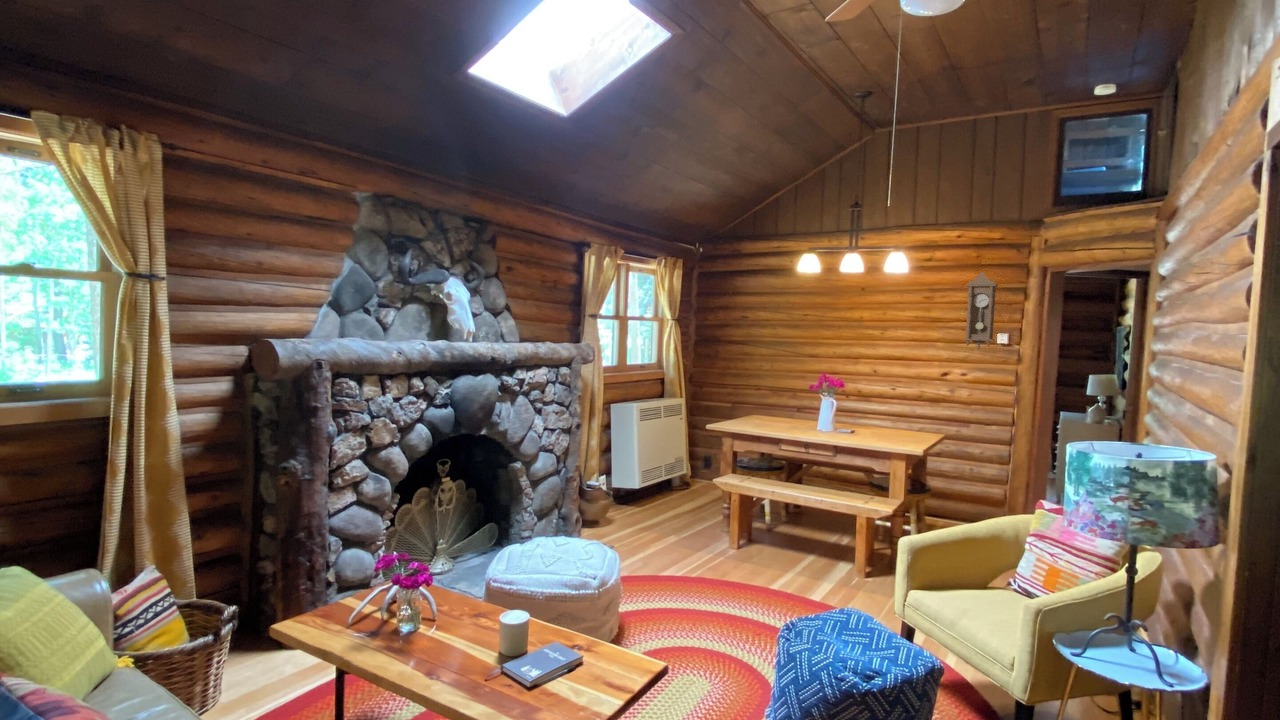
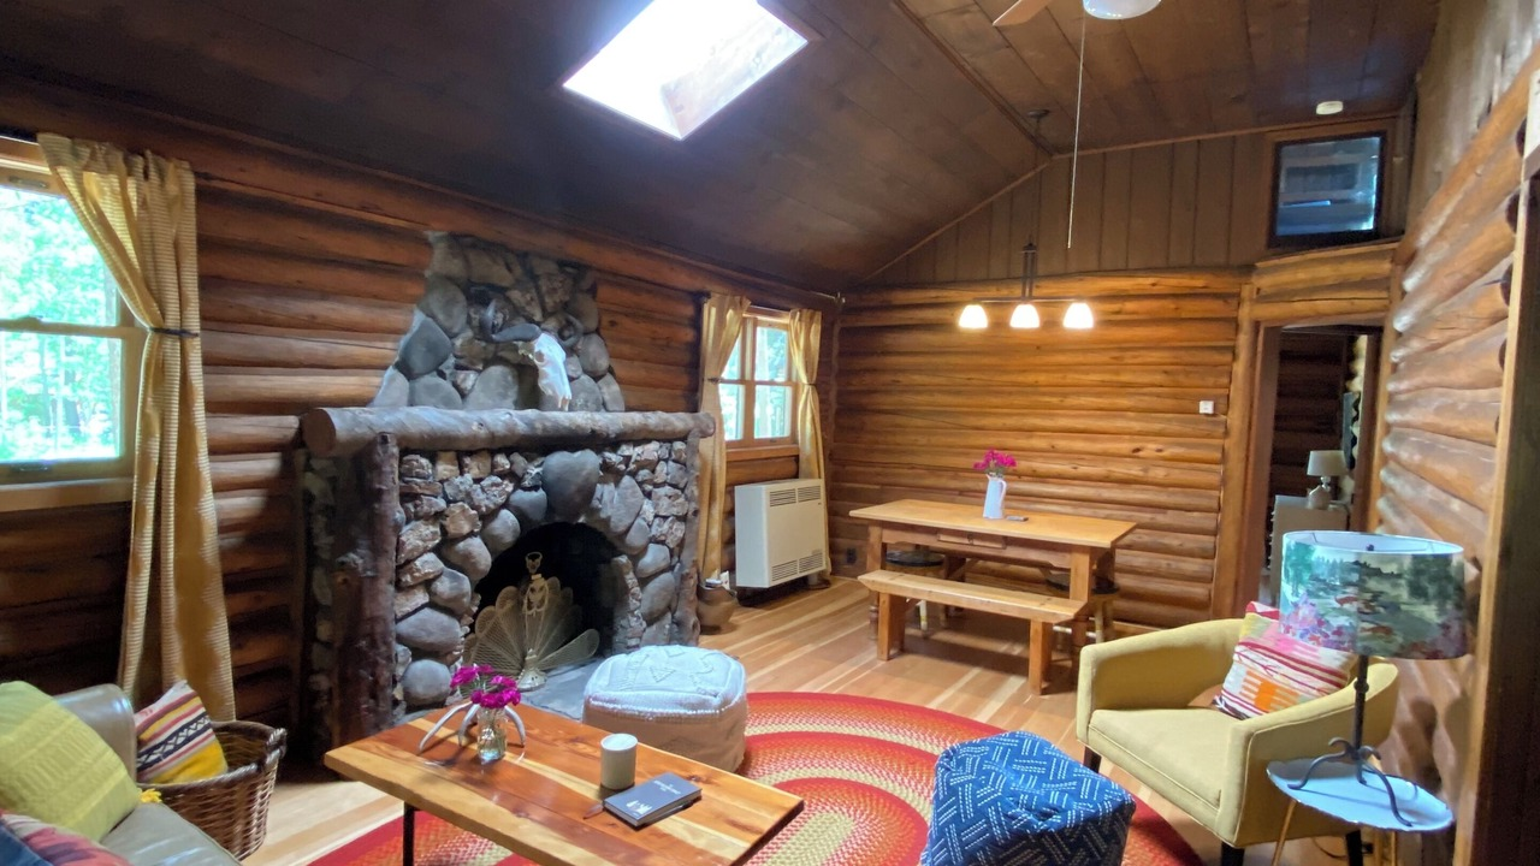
- pendulum clock [963,271,999,351]
